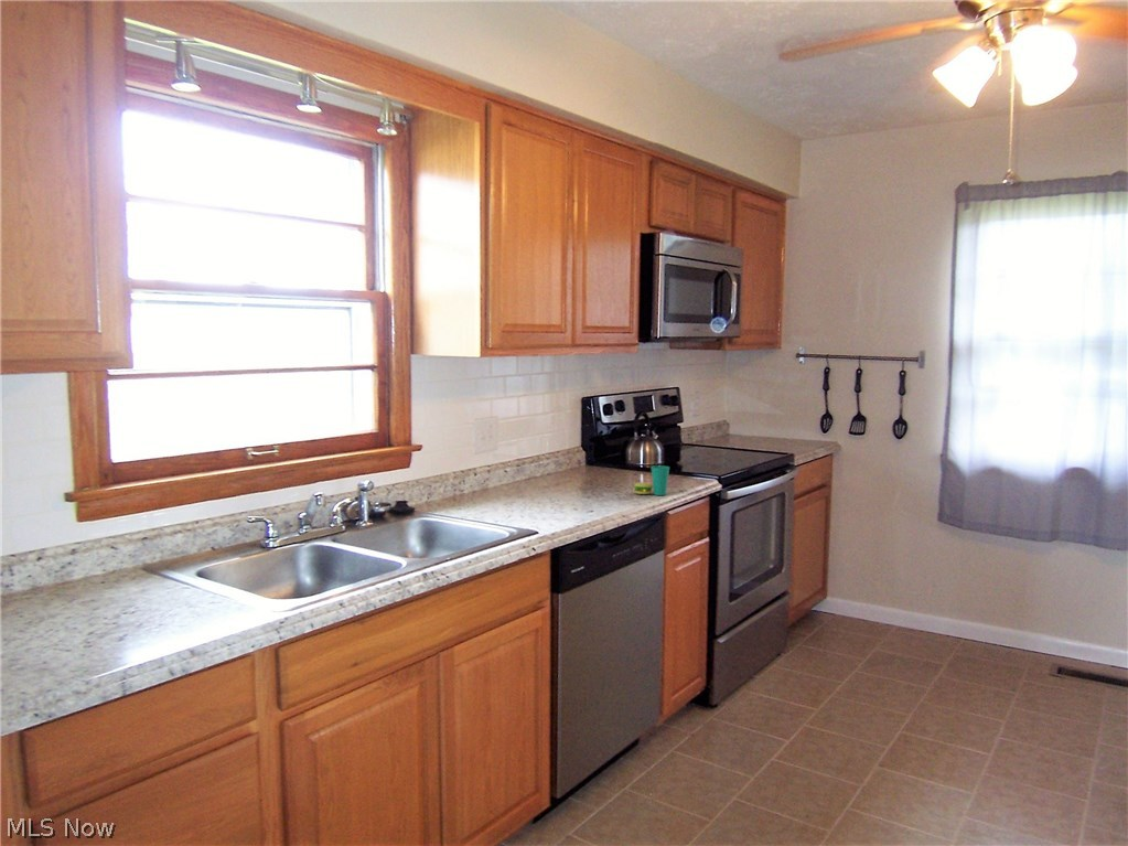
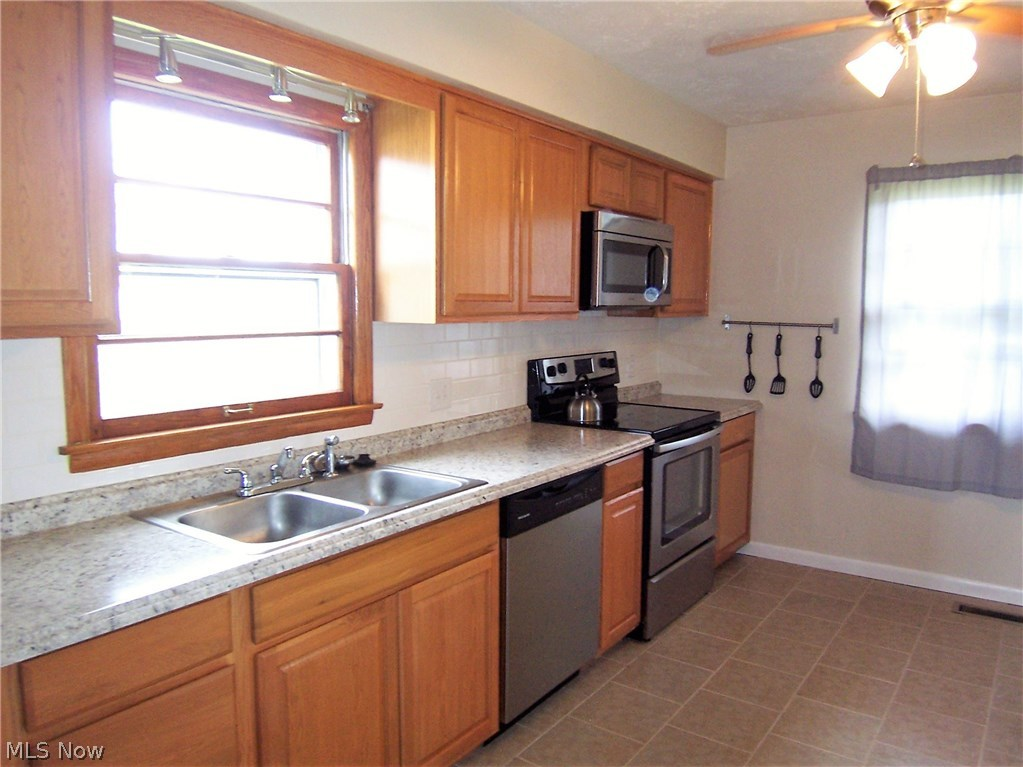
- cup [633,464,670,496]
